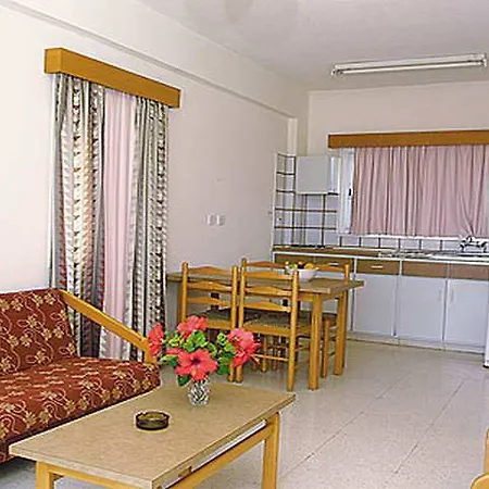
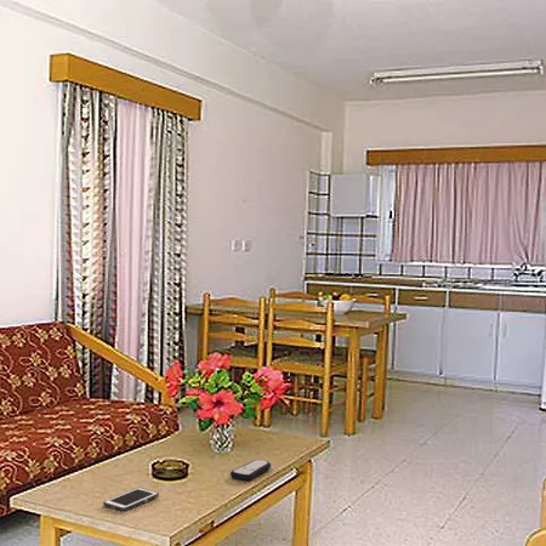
+ remote control [229,459,272,482]
+ cell phone [102,487,160,512]
